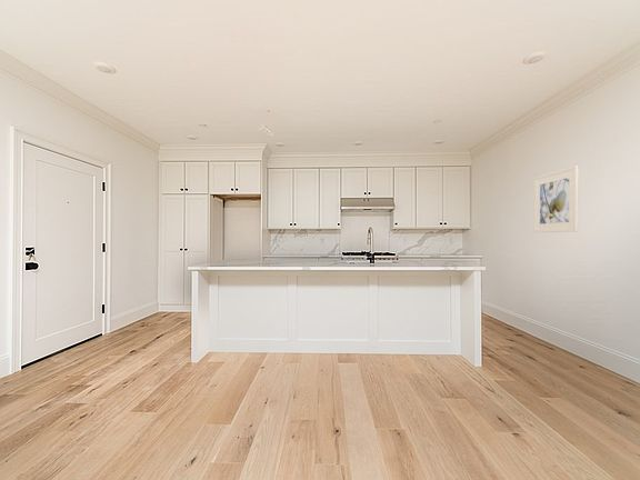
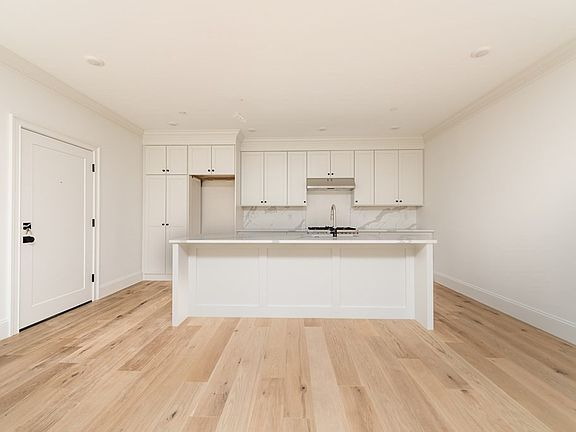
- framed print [533,164,580,233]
